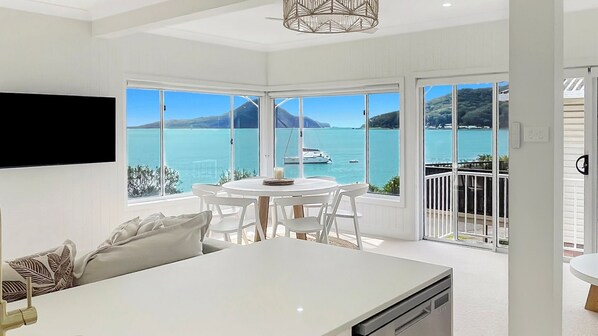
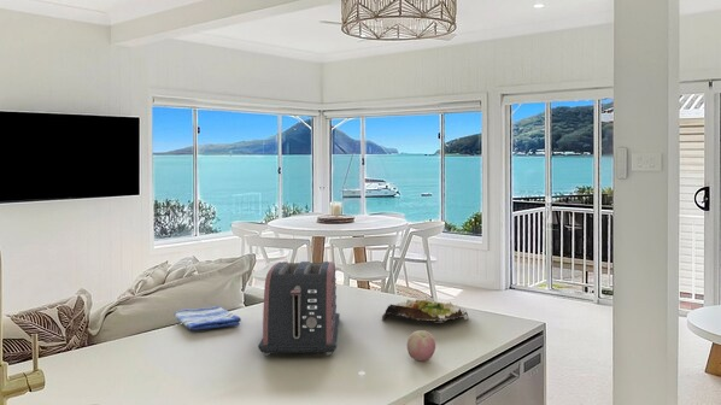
+ dish towel [172,305,242,330]
+ salad plate [381,298,469,324]
+ apple [406,329,436,363]
+ toaster [258,260,341,357]
